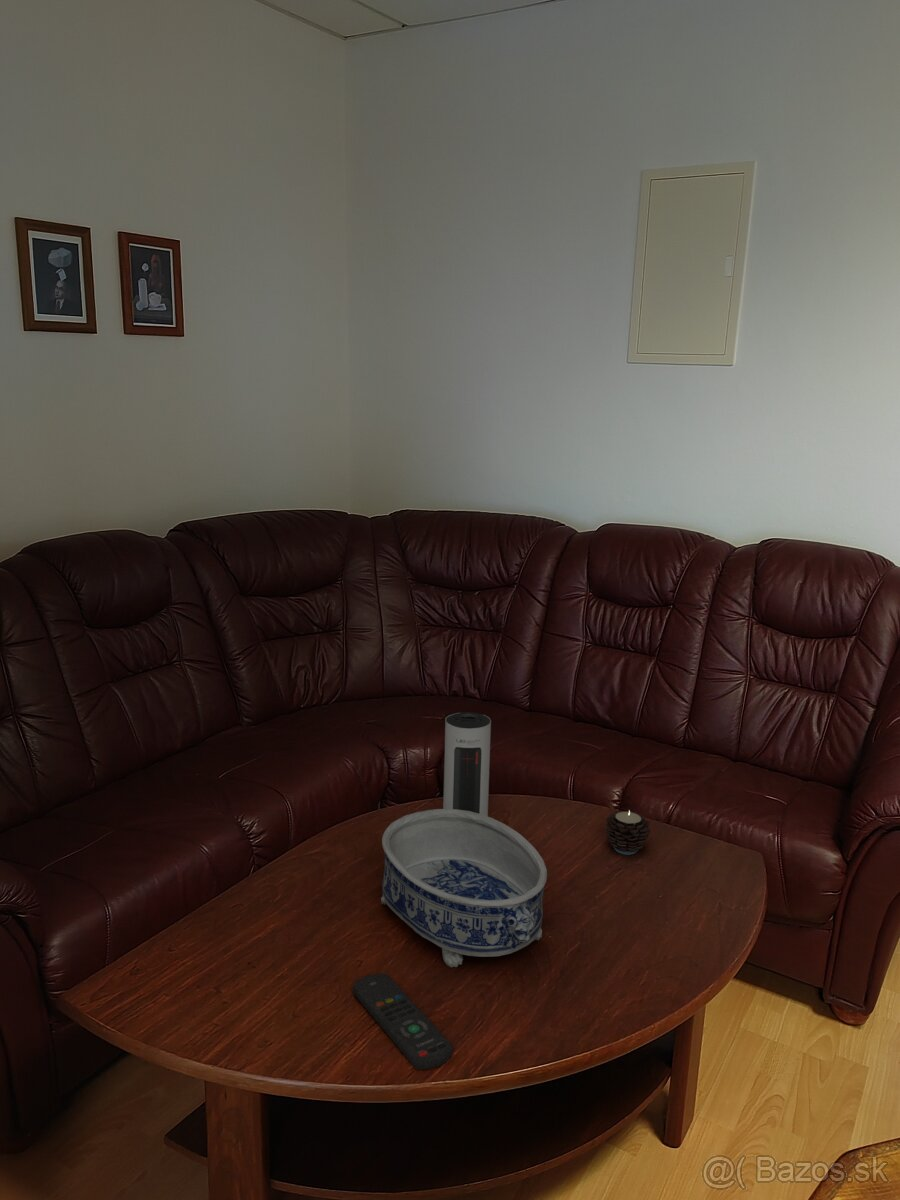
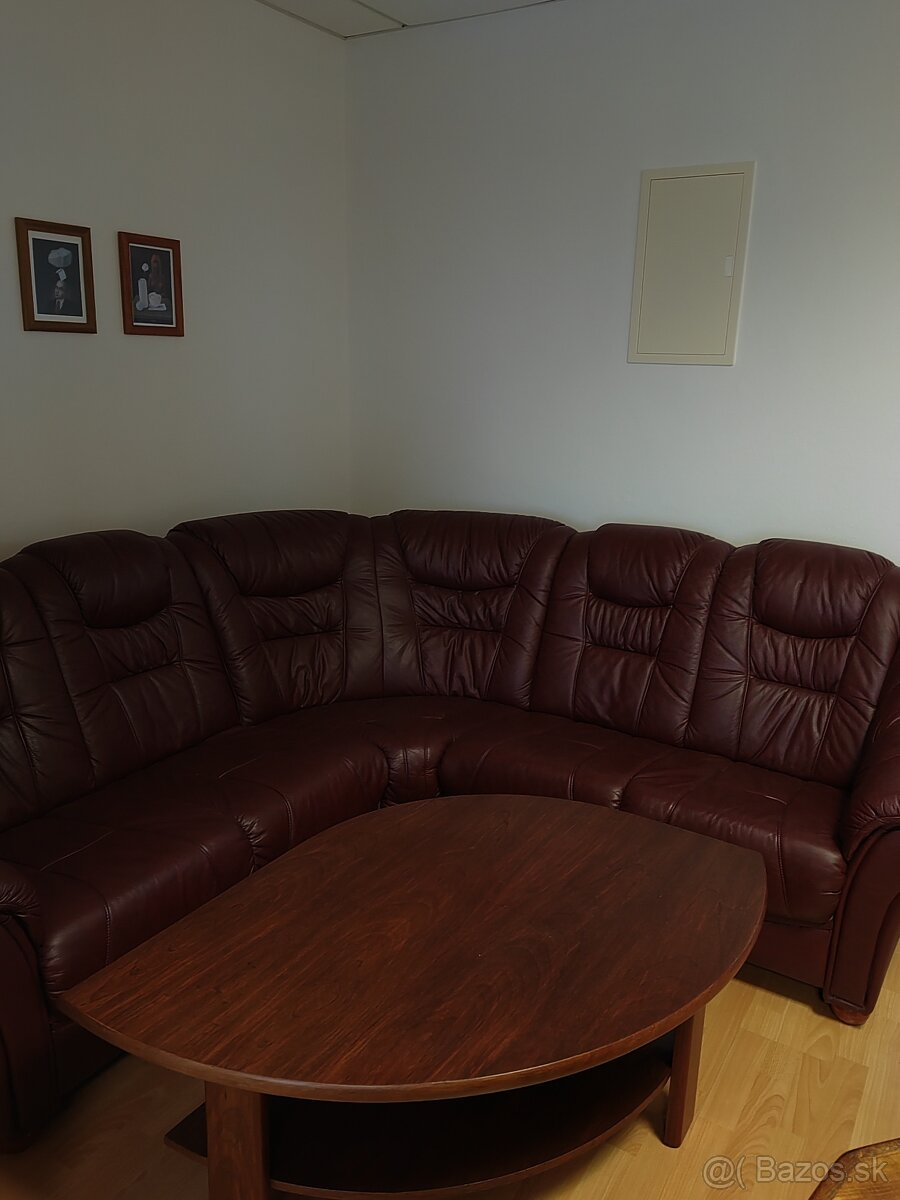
- speaker [442,711,492,817]
- candle [604,809,651,856]
- decorative bowl [380,808,548,968]
- remote control [352,972,454,1071]
